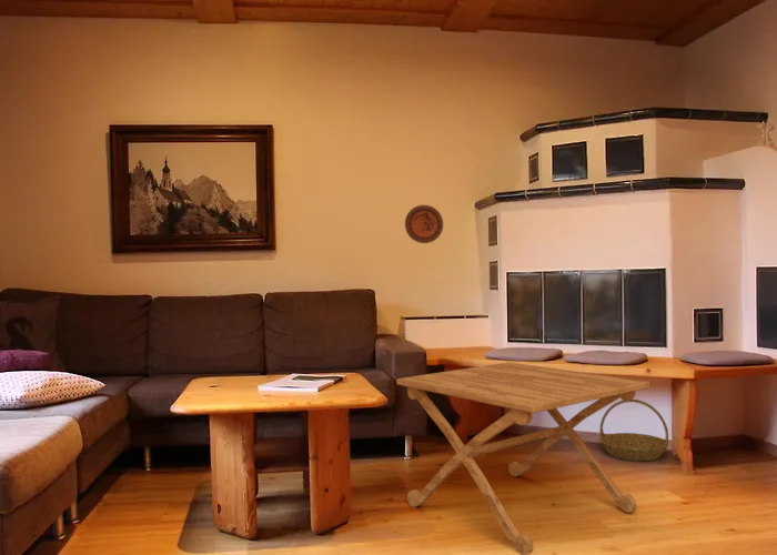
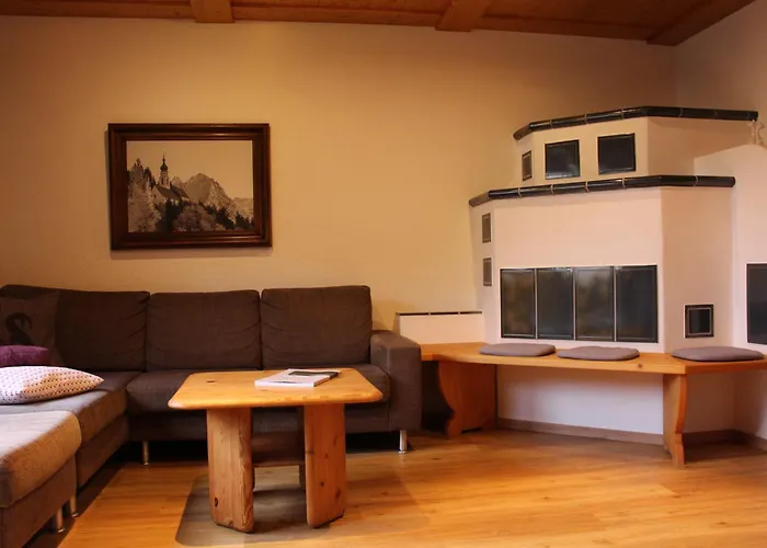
- side table [395,361,650,555]
- decorative plate [404,204,444,244]
- basket [598,398,669,462]
